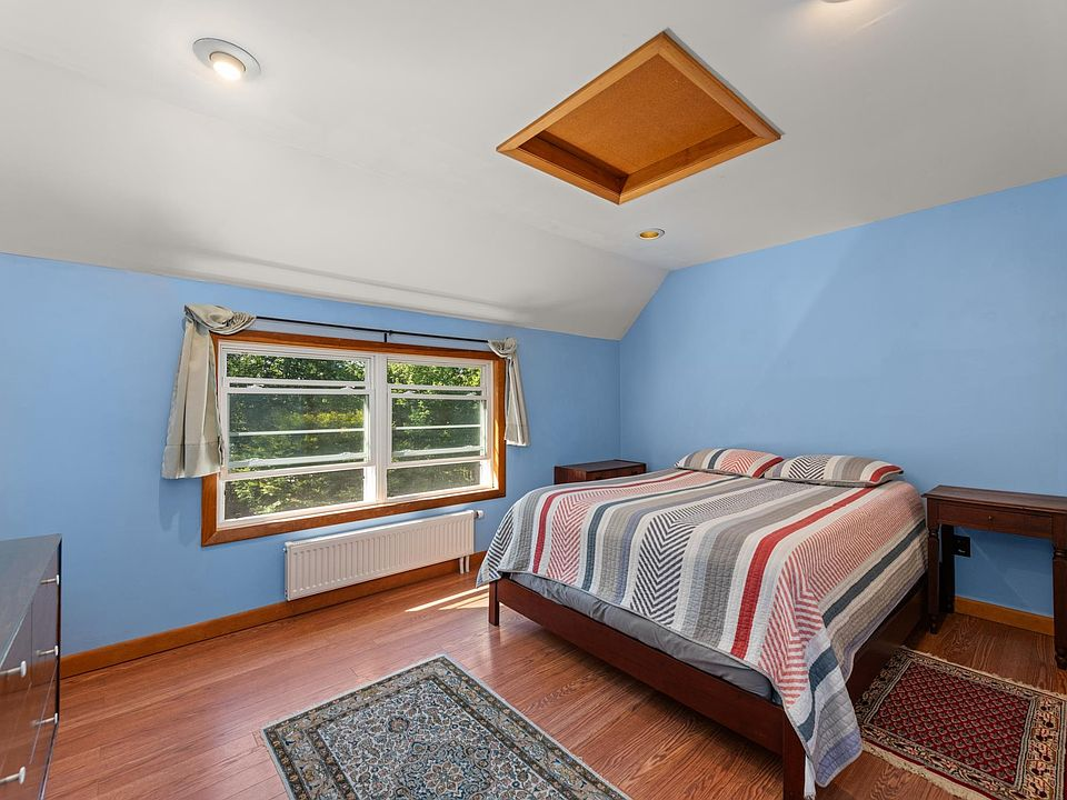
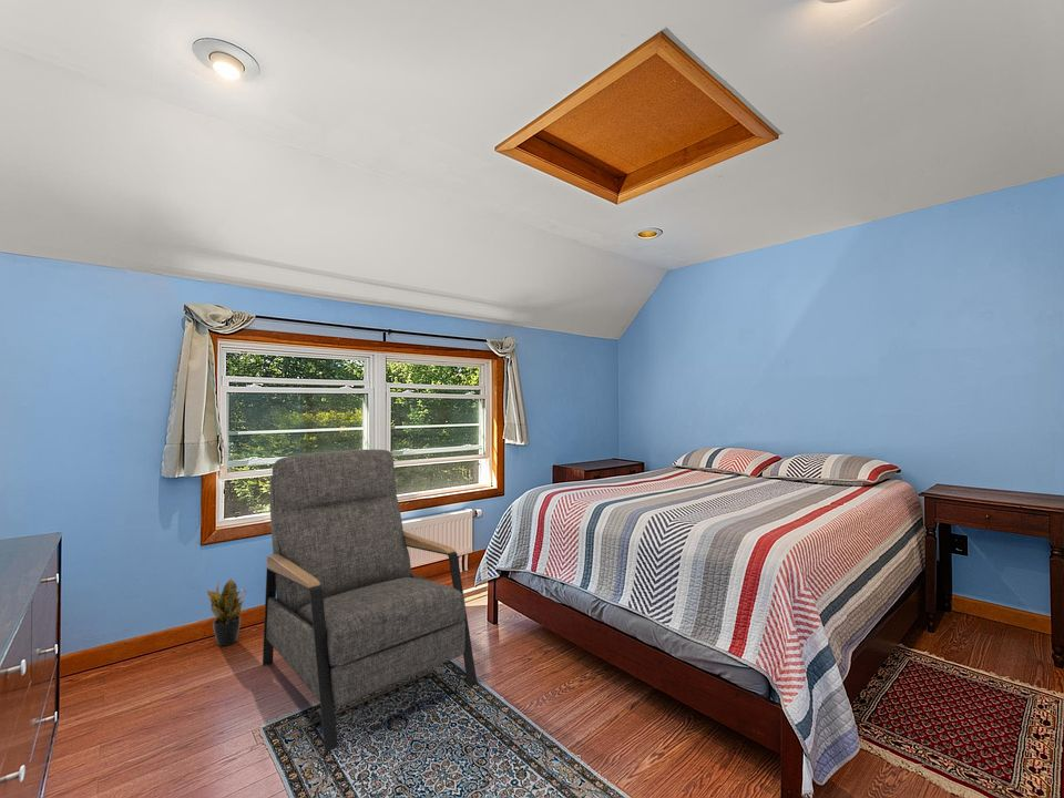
+ chair [262,448,478,754]
+ potted plant [206,577,247,647]
